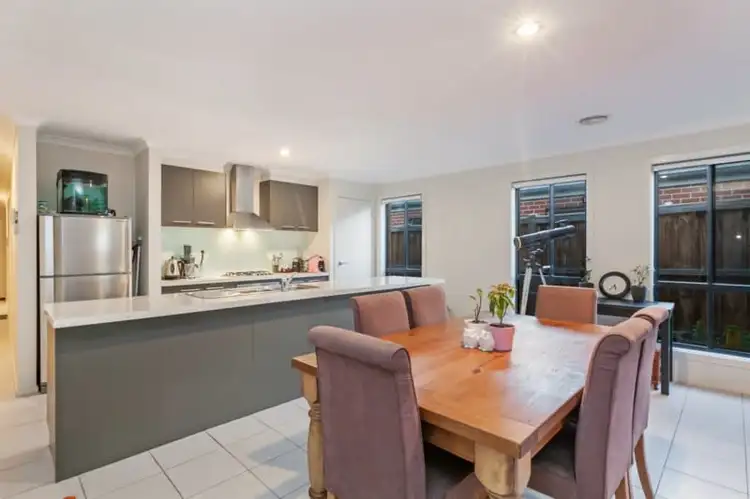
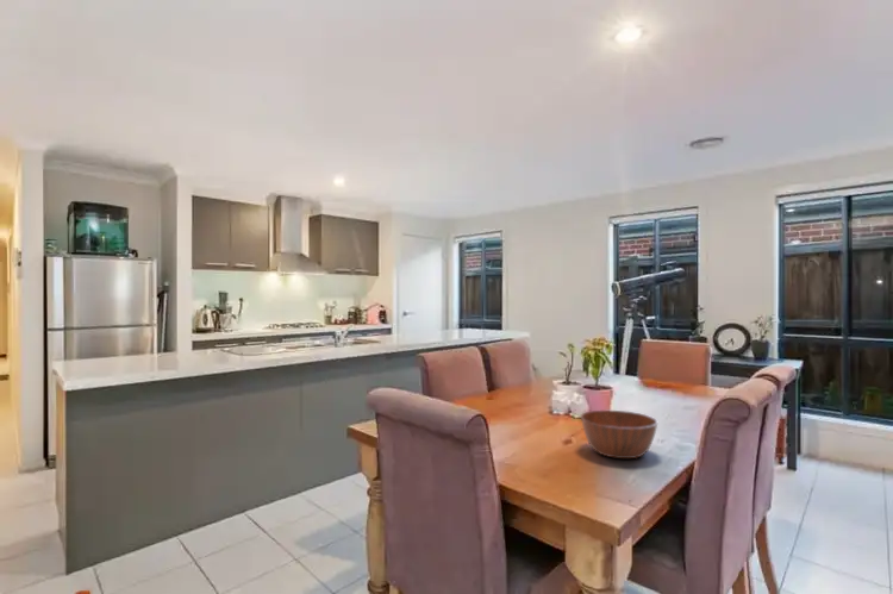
+ bowl [580,409,658,459]
